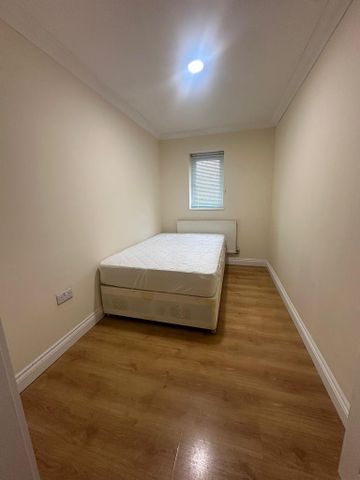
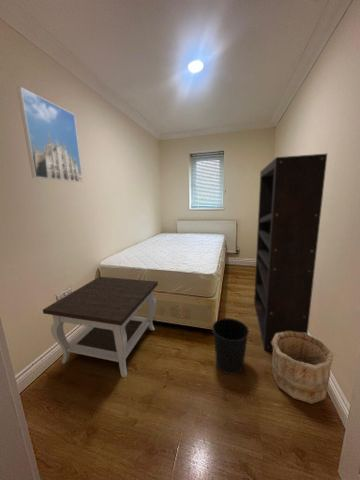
+ bookshelf [253,153,328,352]
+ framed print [16,86,84,183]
+ wooden bucket [271,331,334,405]
+ side table [42,276,159,378]
+ wastebasket [211,317,250,376]
